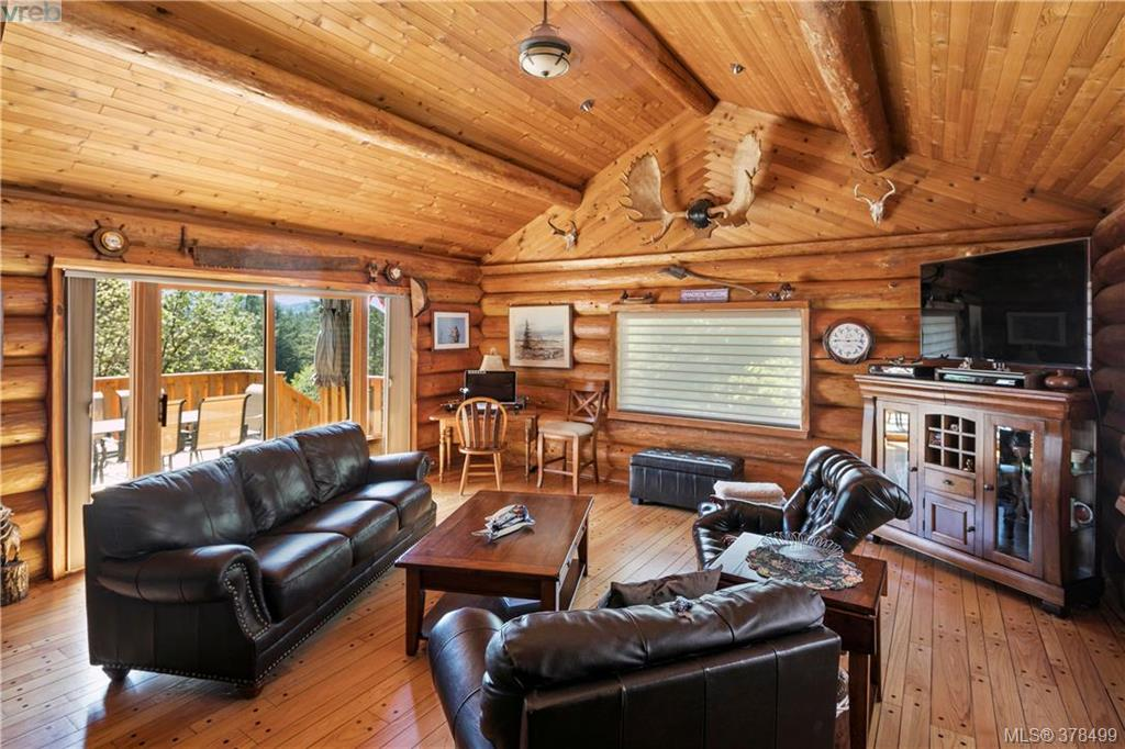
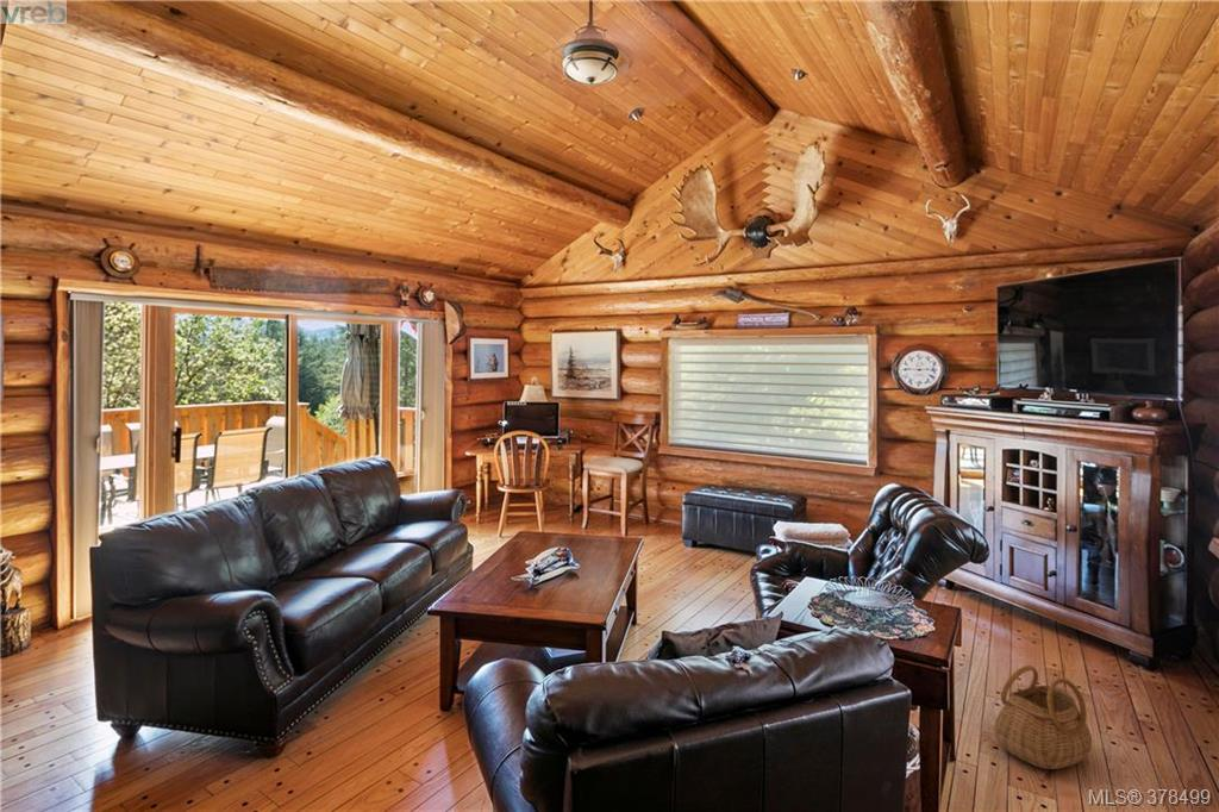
+ basket [993,664,1093,770]
